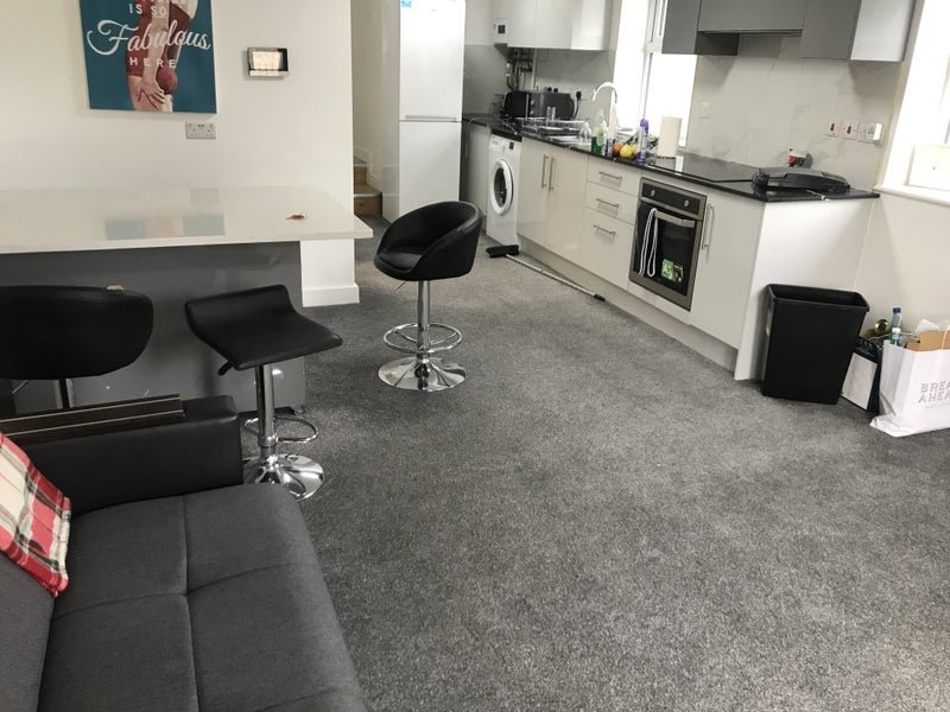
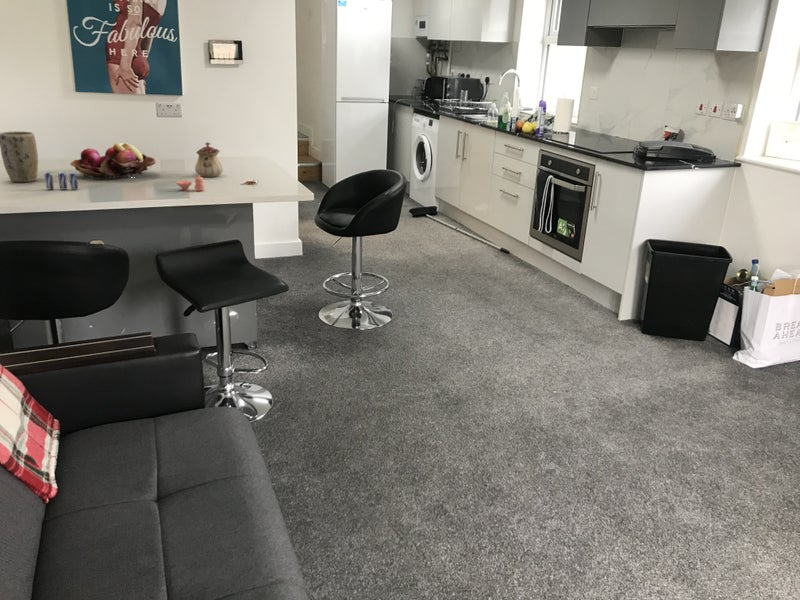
+ bowl and vase set [174,174,206,192]
+ teapot [194,141,224,178]
+ fruit basket [69,142,157,180]
+ plant pot [0,130,39,183]
+ beverage can [44,171,79,191]
